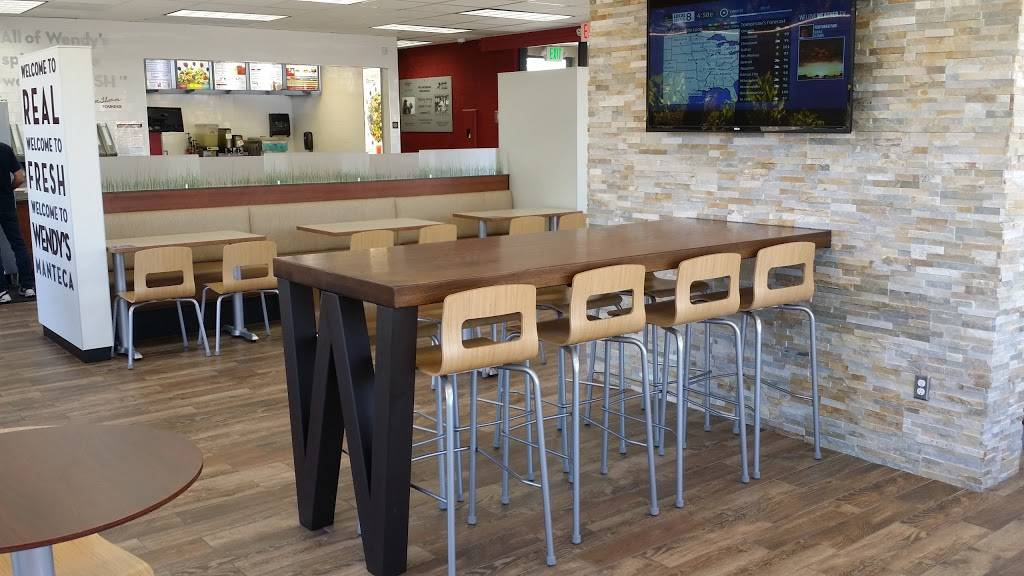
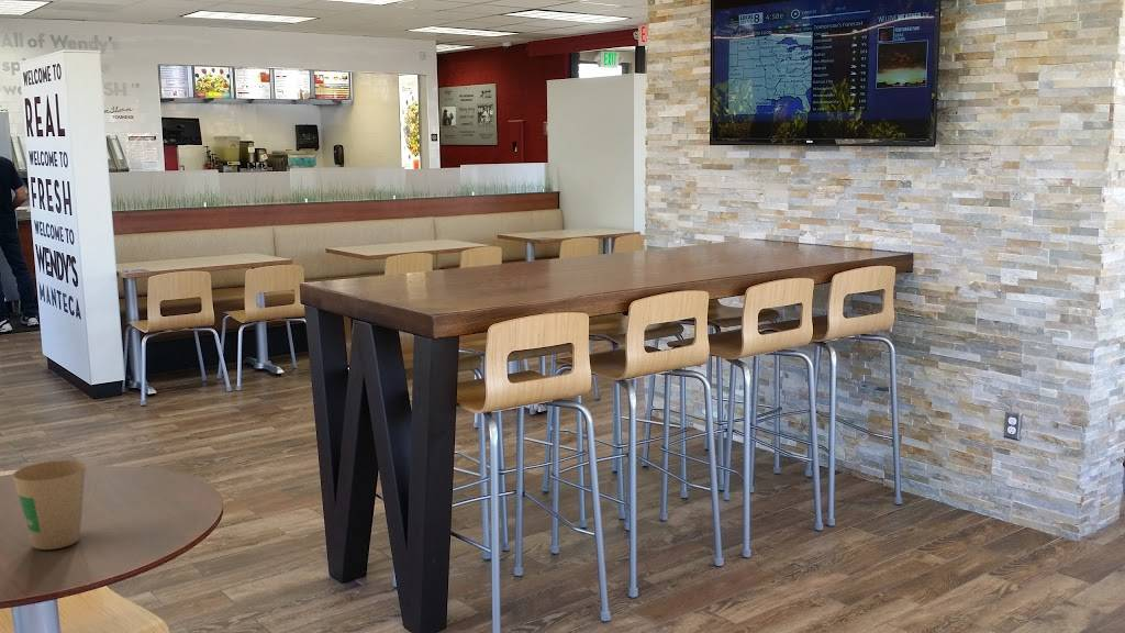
+ paper cup [12,459,87,551]
